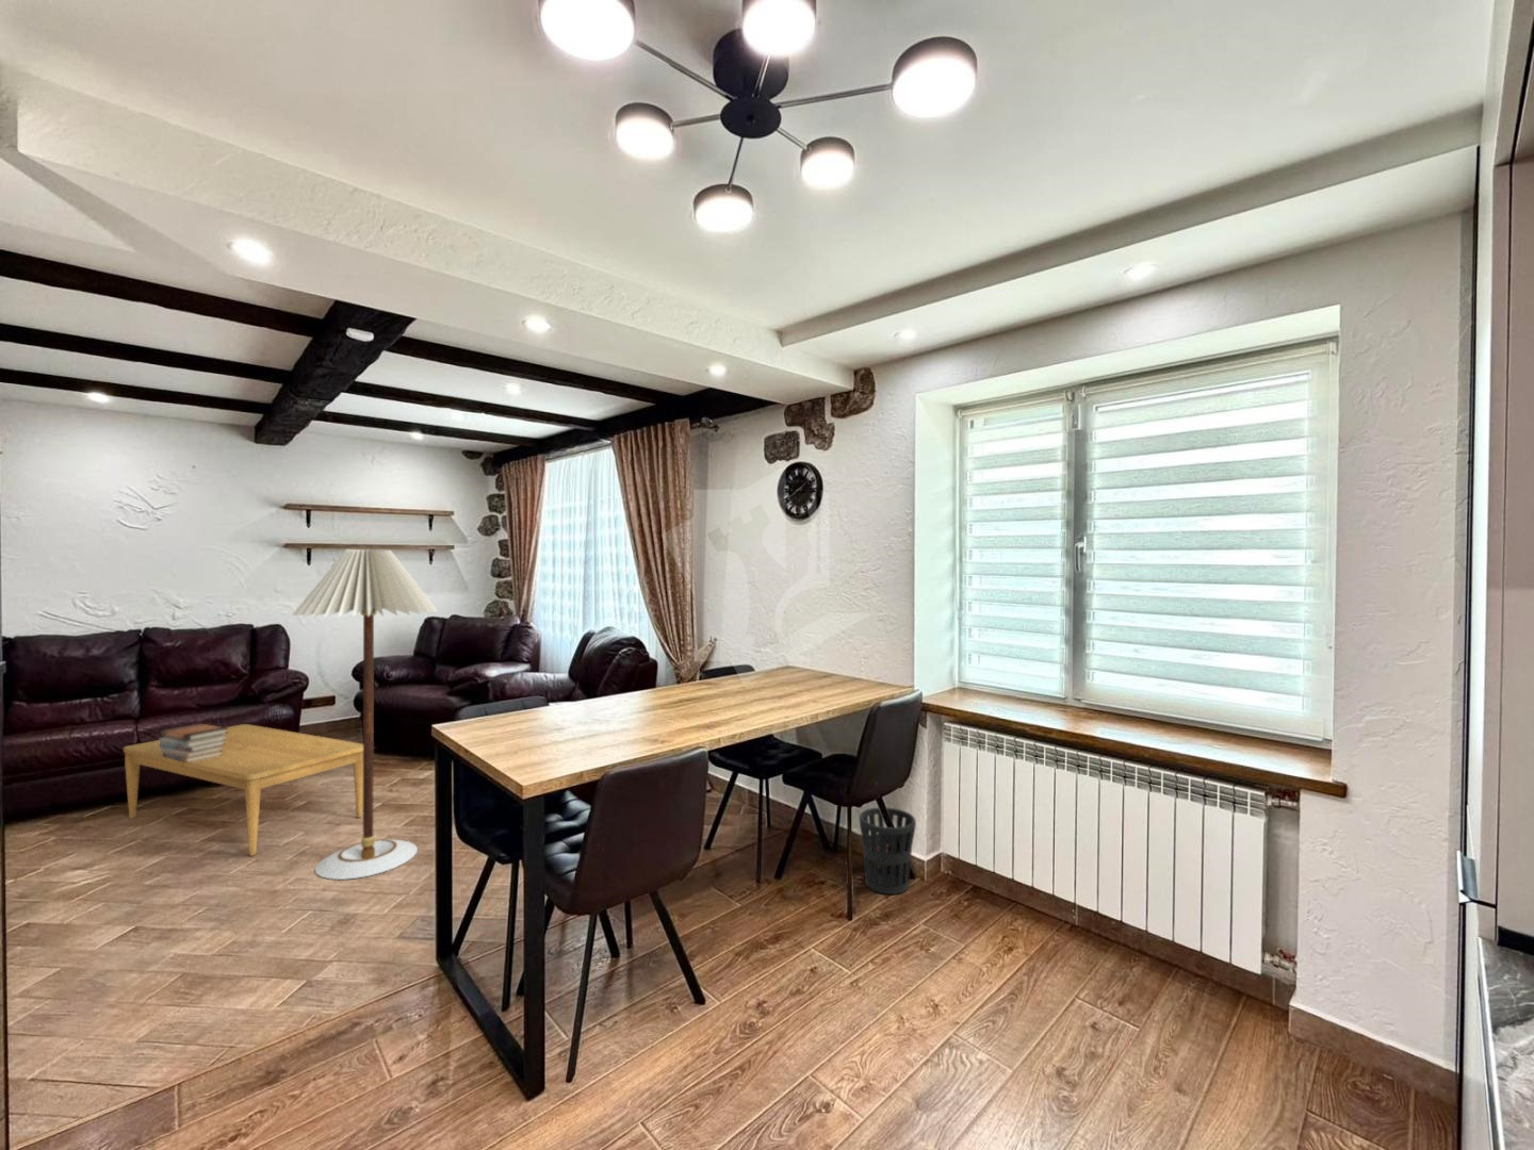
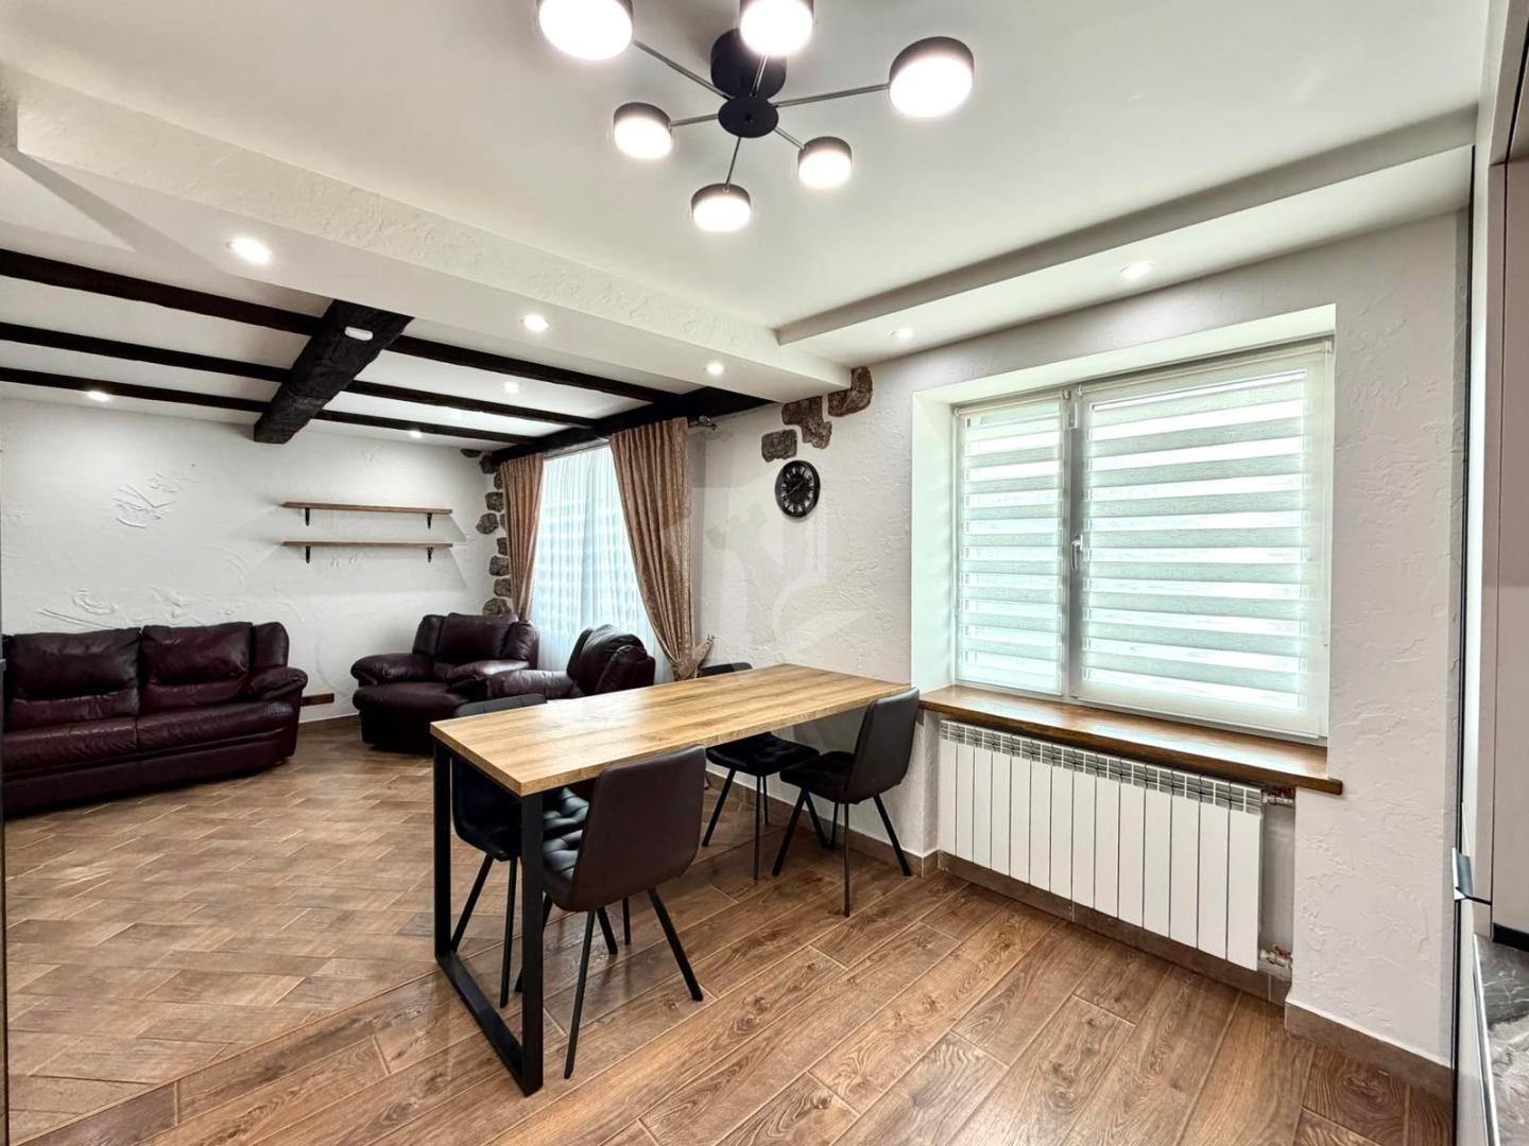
- floor lamp [291,548,438,881]
- book stack [158,722,228,763]
- wastebasket [859,806,917,895]
- coffee table [122,724,364,856]
